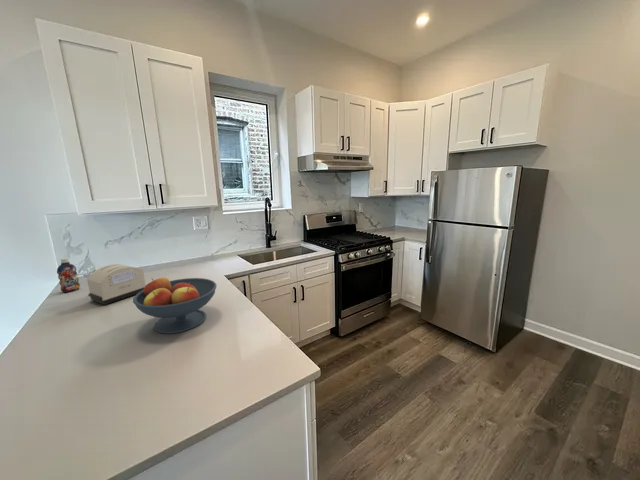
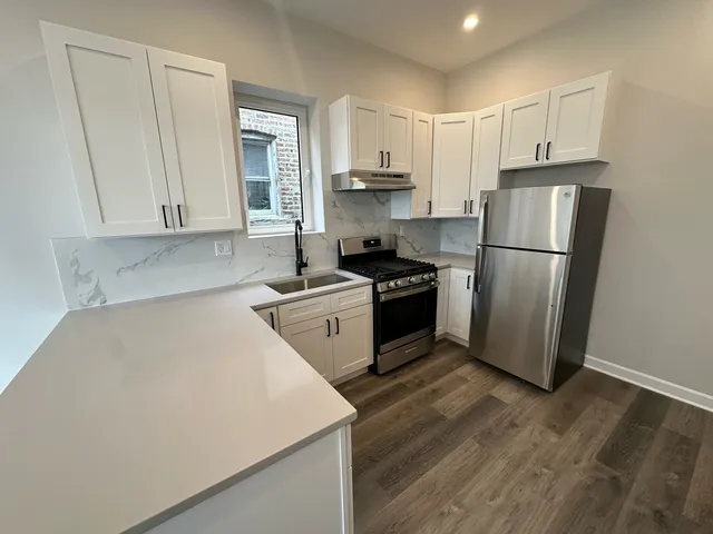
- bottle [56,257,81,294]
- fruit bowl [132,276,218,335]
- toaster [82,263,147,306]
